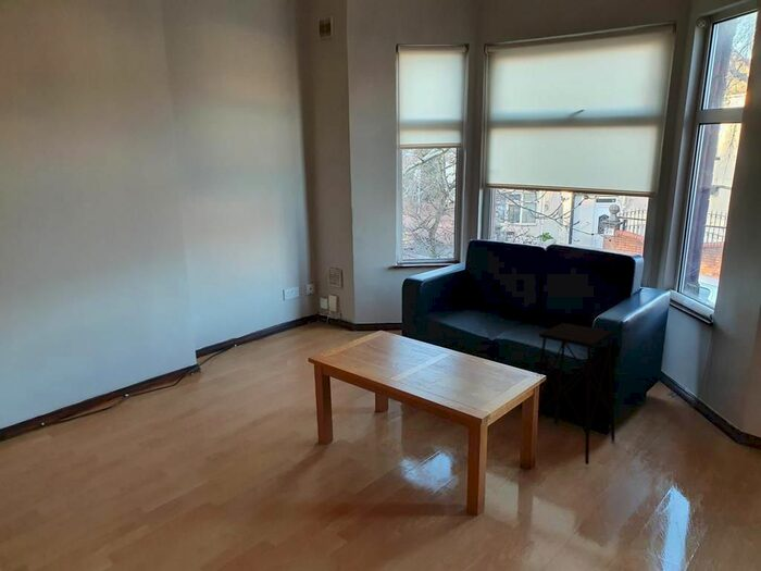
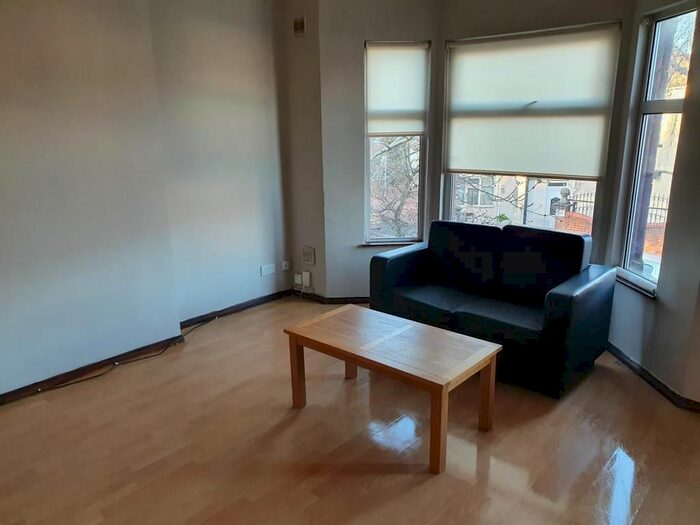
- side table [537,322,616,466]
